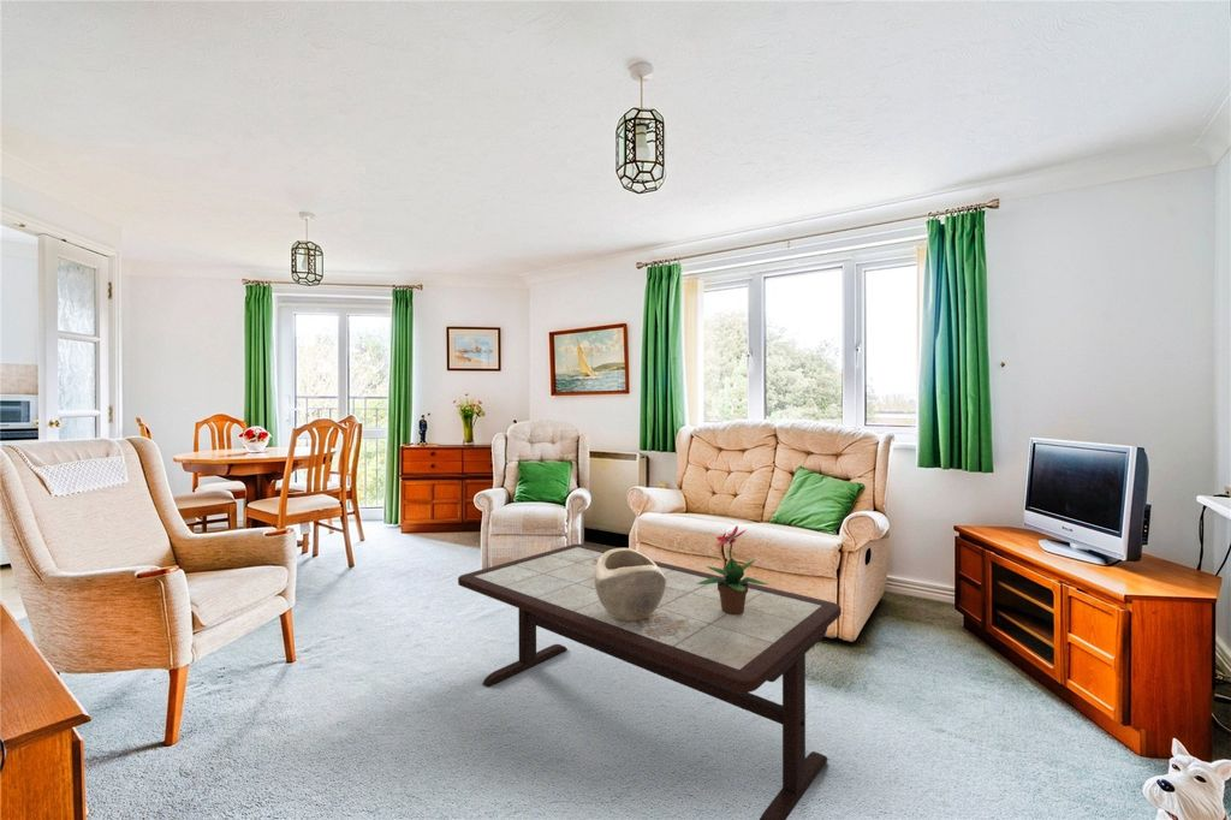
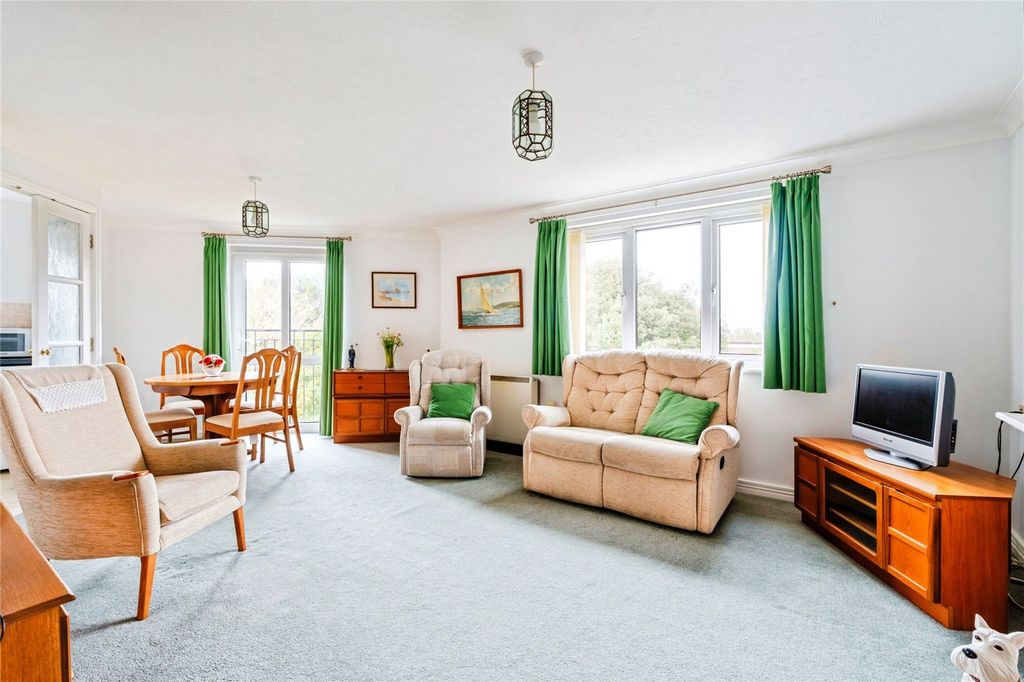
- potted flower [697,524,768,614]
- decorative bowl [594,547,666,622]
- coffee table [457,542,843,820]
